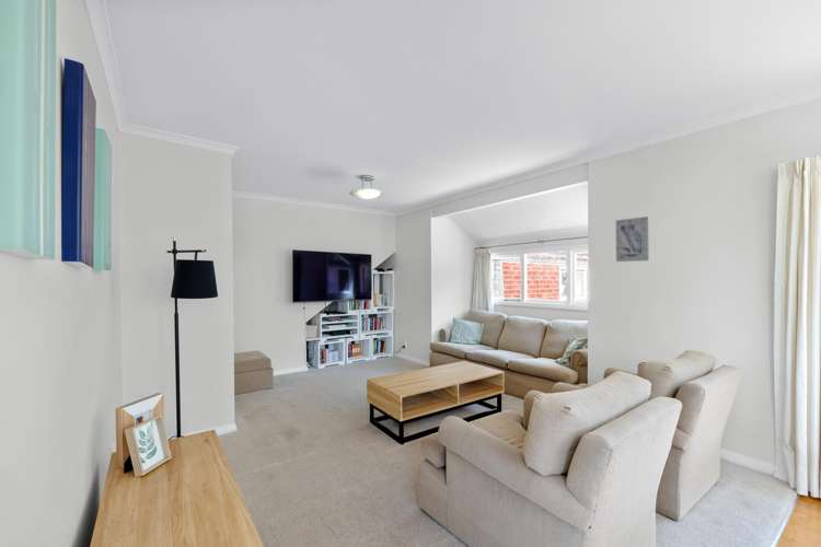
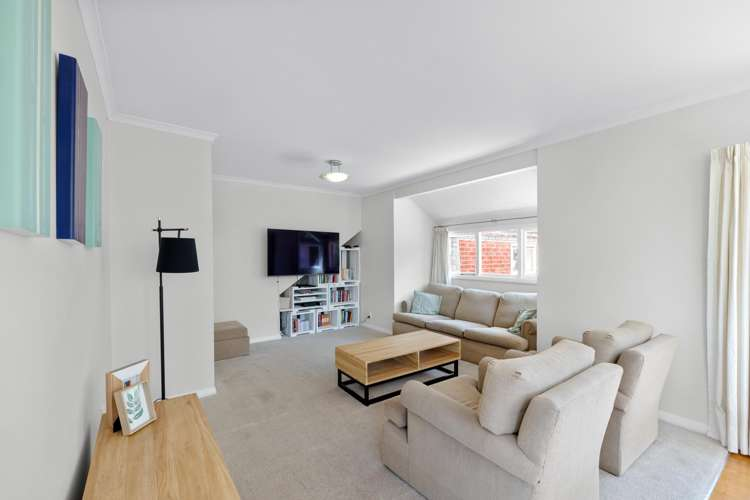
- wall art [614,216,650,263]
